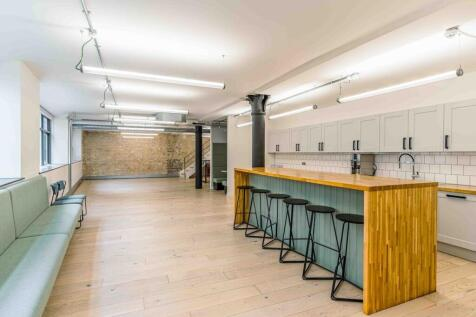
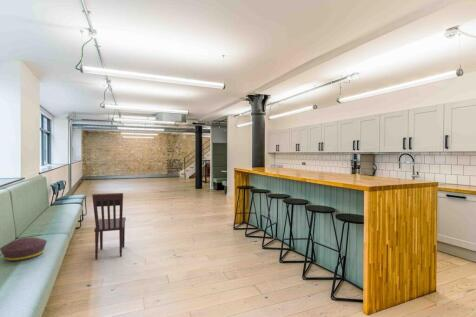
+ cushion [0,236,48,262]
+ dining chair [91,192,127,260]
